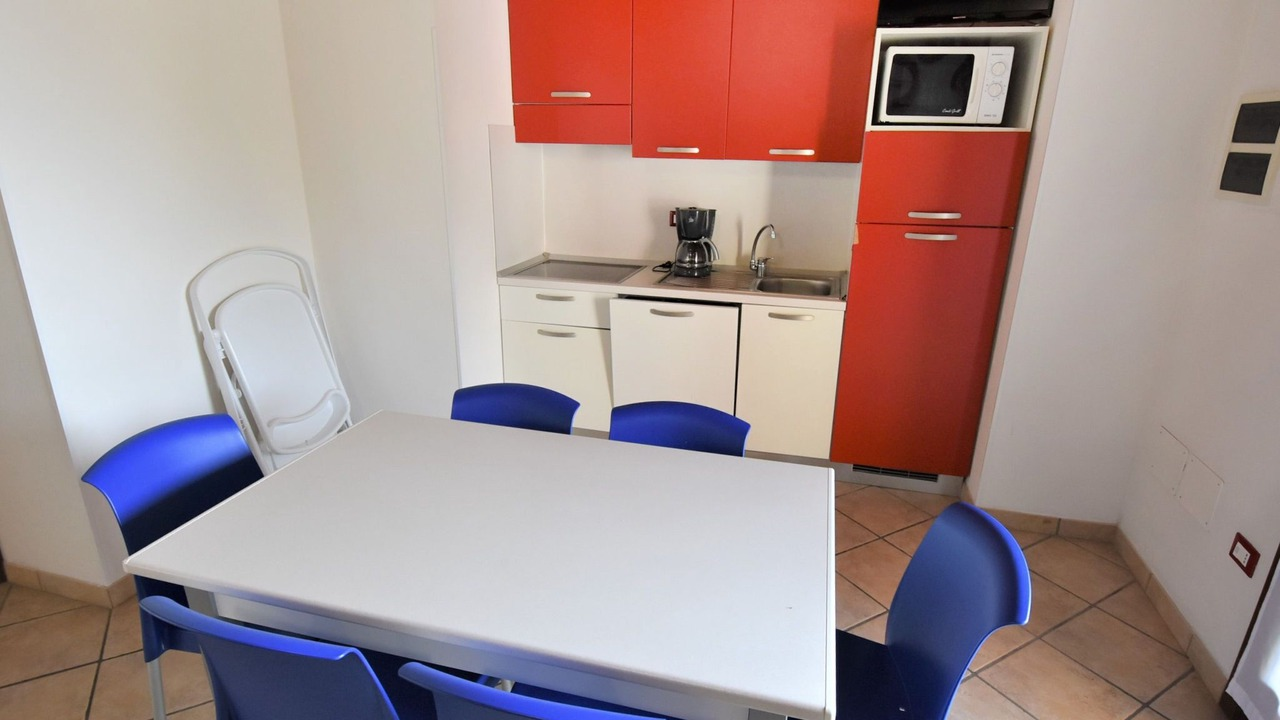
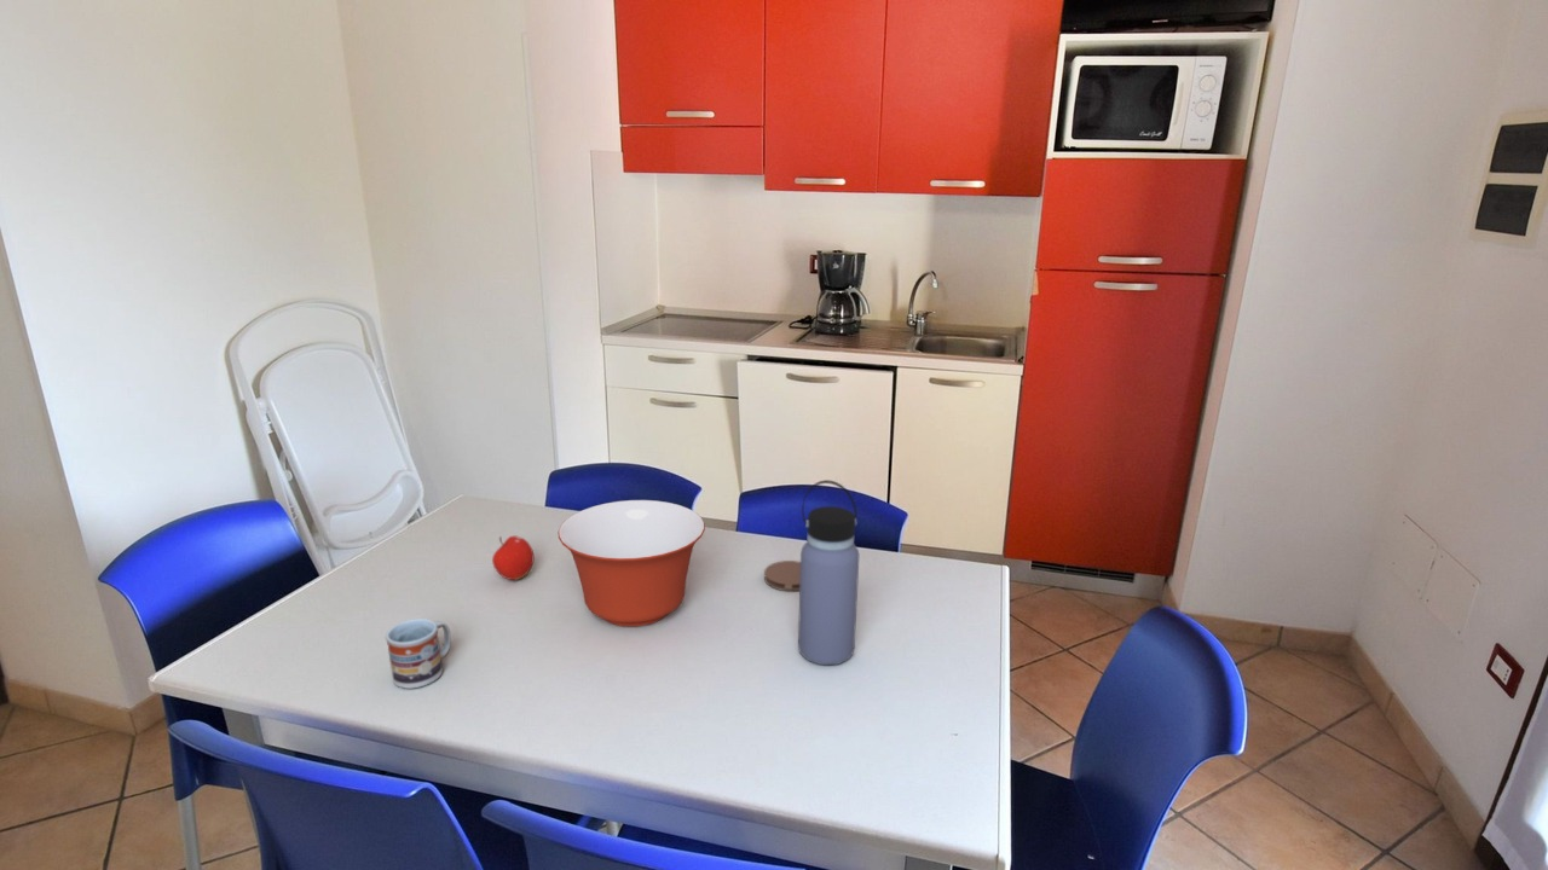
+ water bottle [797,478,861,666]
+ fruit [491,534,535,581]
+ coaster [763,559,801,592]
+ mixing bowl [556,499,706,628]
+ cup [385,617,451,690]
